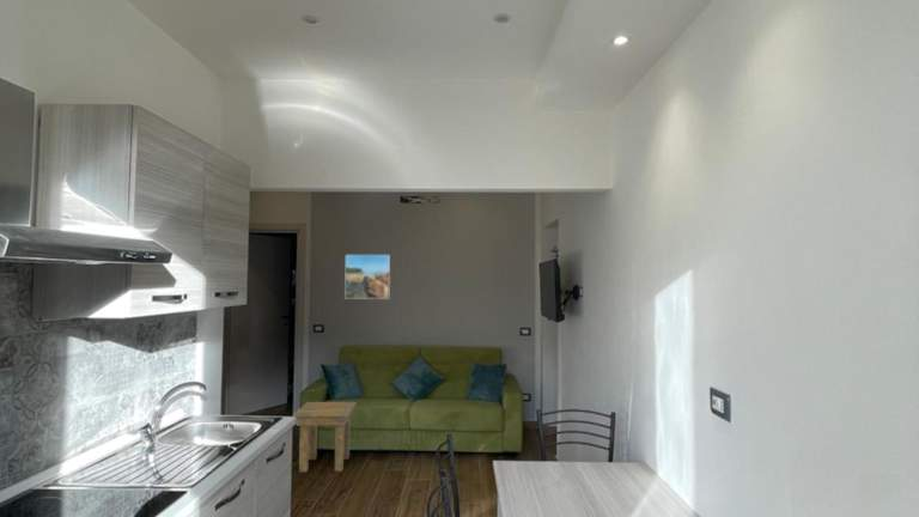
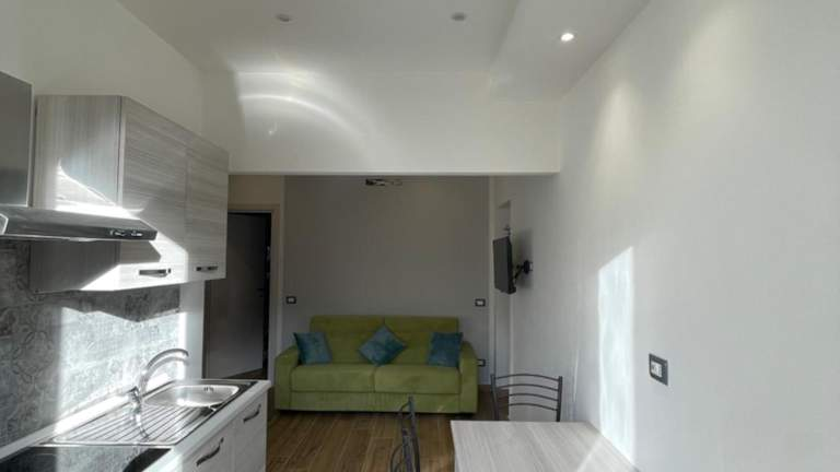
- side table [292,401,358,473]
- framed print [343,254,391,300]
